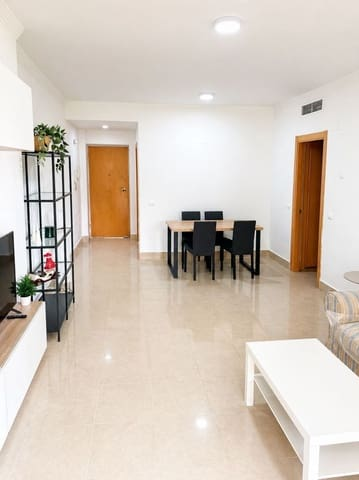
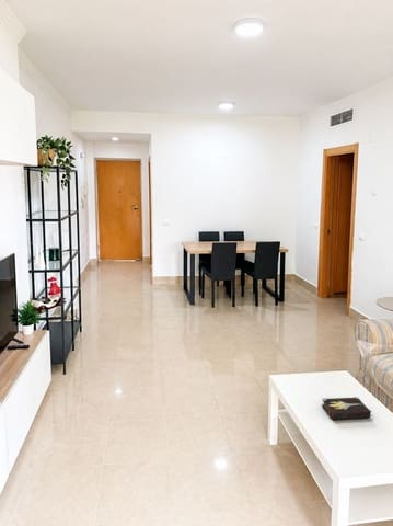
+ hardback book [321,396,373,421]
